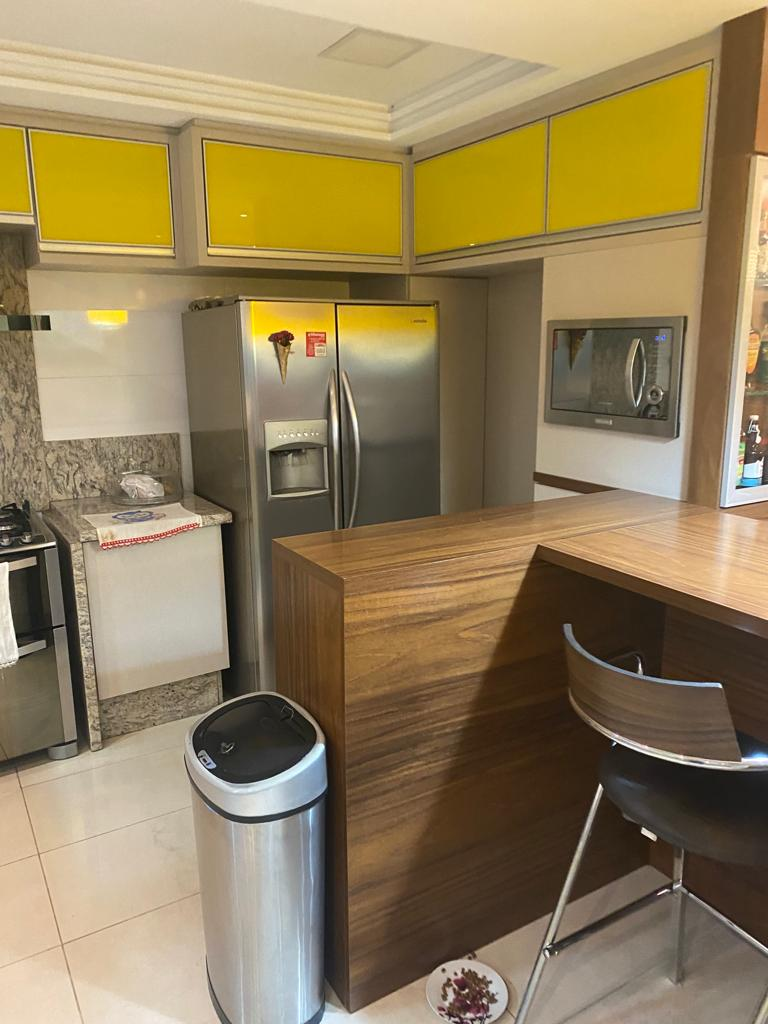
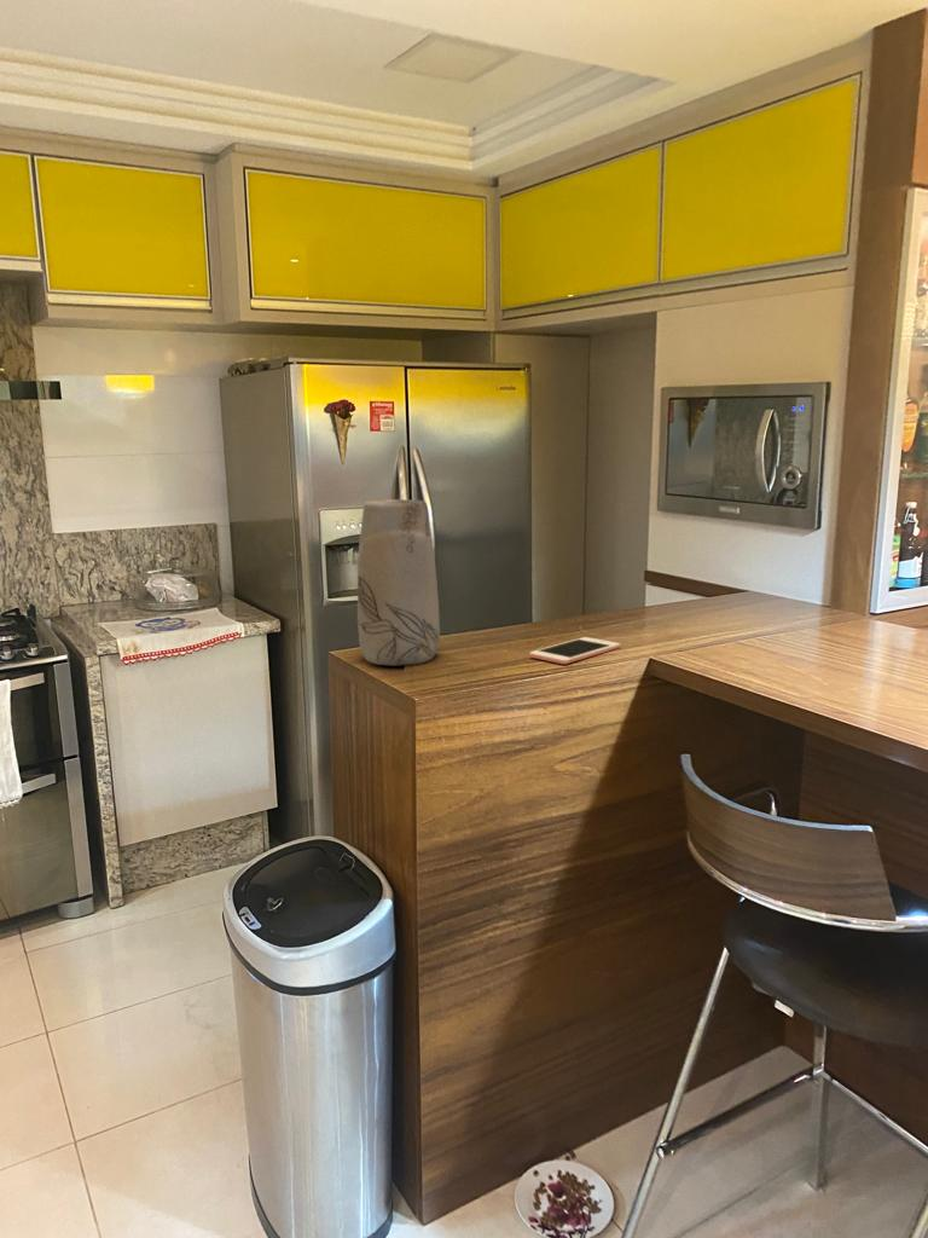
+ cell phone [528,636,621,665]
+ vase [356,498,441,667]
